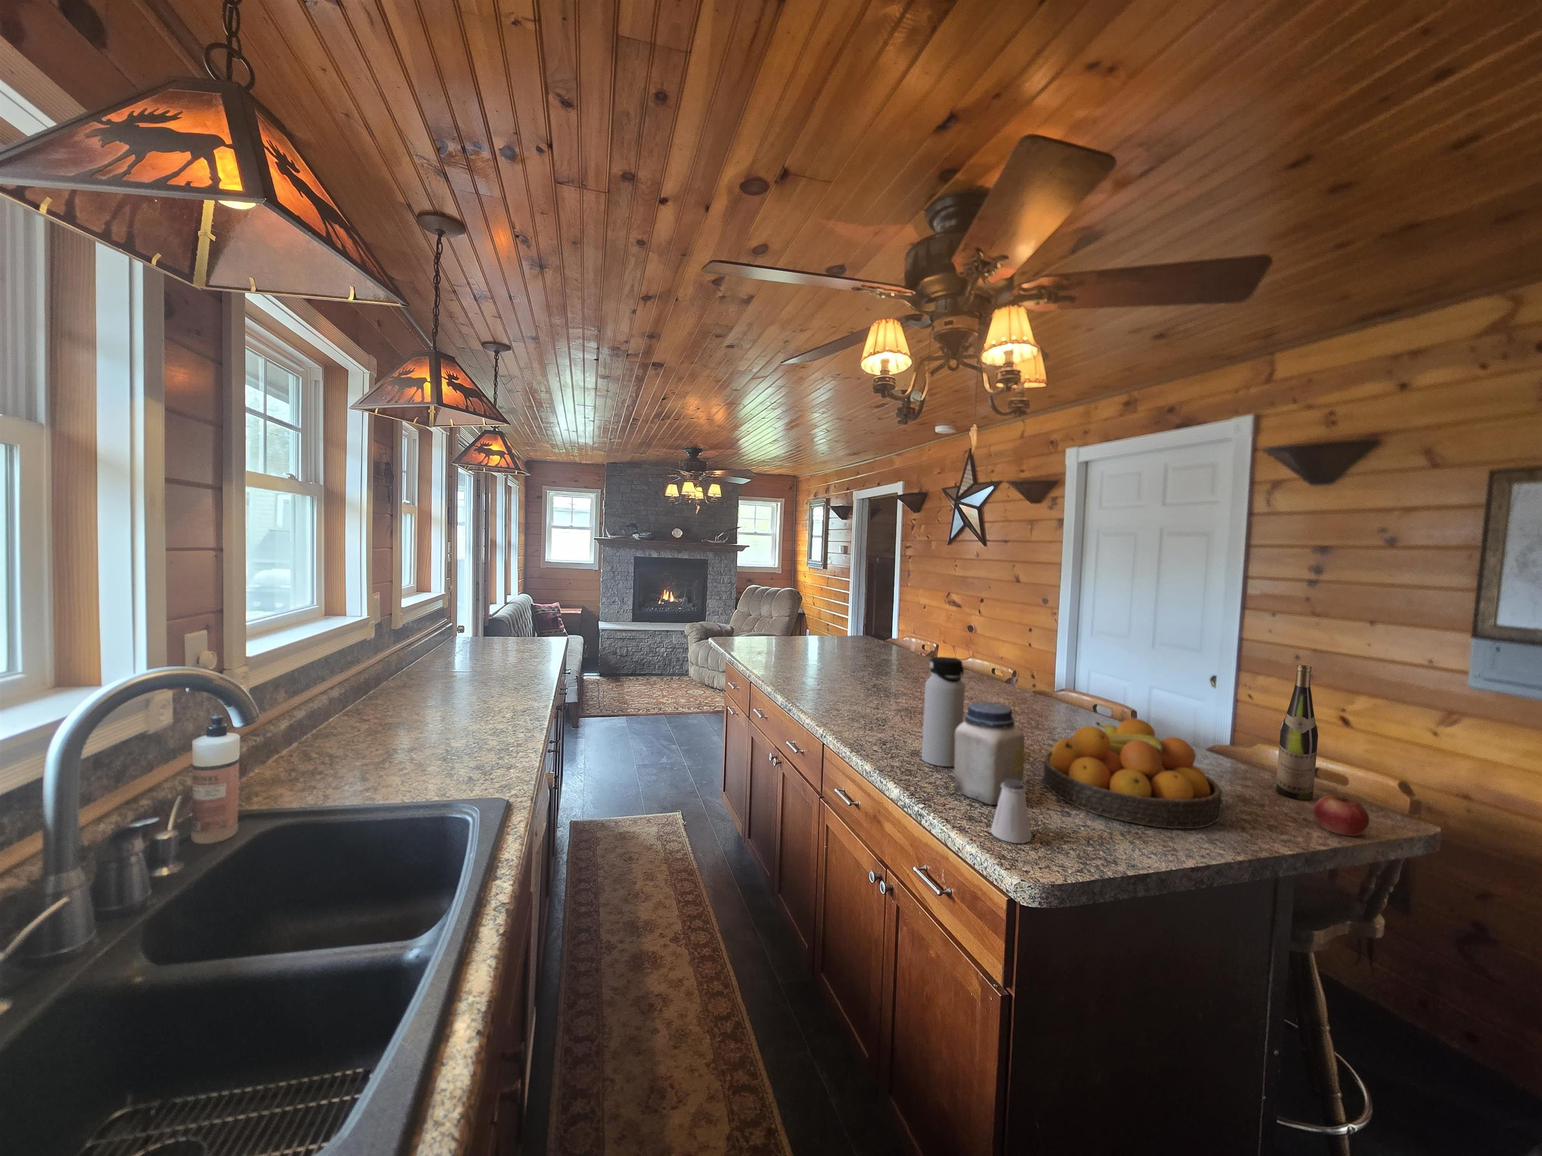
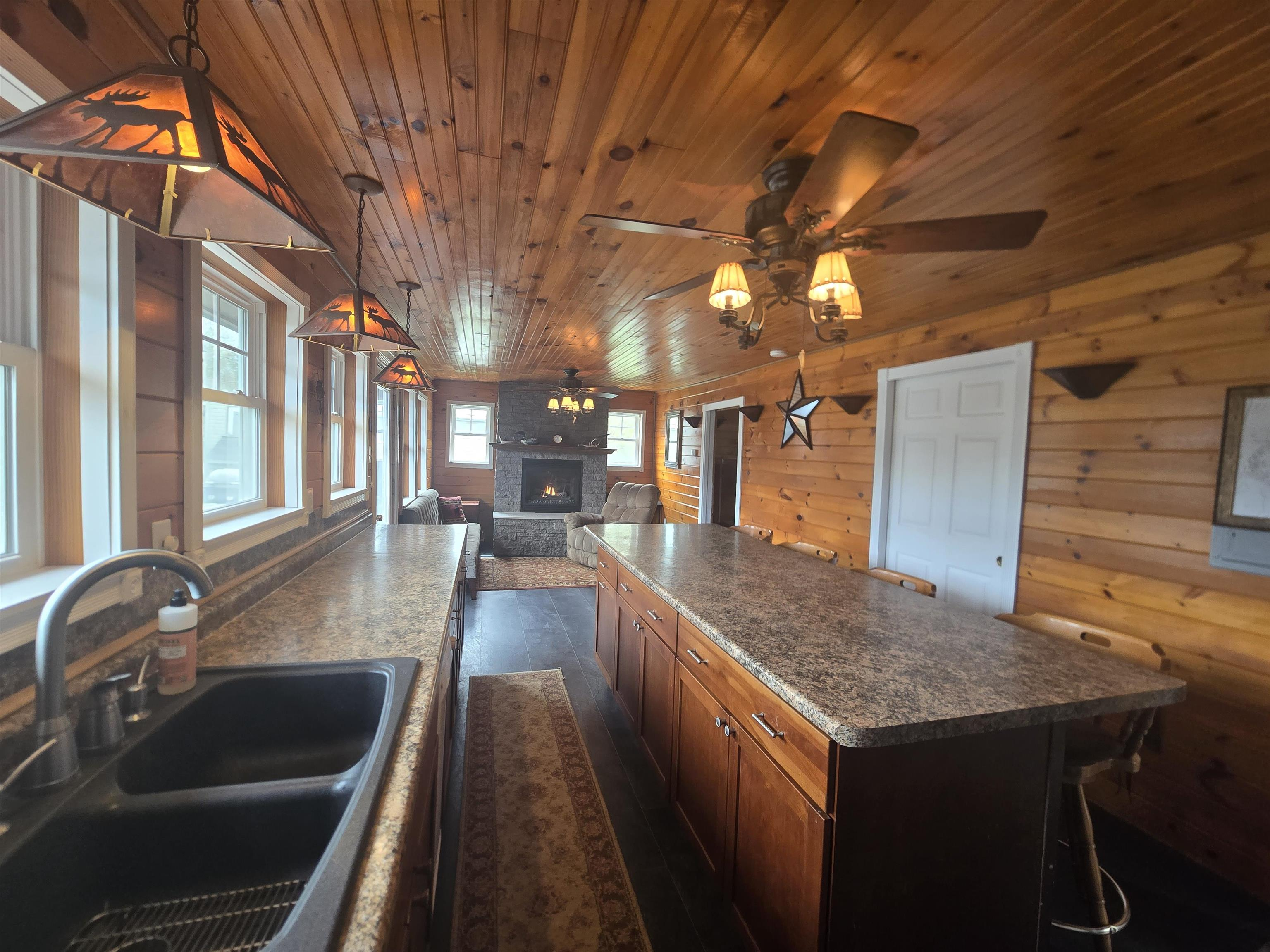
- saltshaker [990,780,1032,844]
- water bottle [922,656,965,767]
- fruit bowl [1043,718,1223,829]
- jar [953,702,1025,806]
- apple [1313,792,1370,837]
- wine bottle [1275,664,1319,800]
